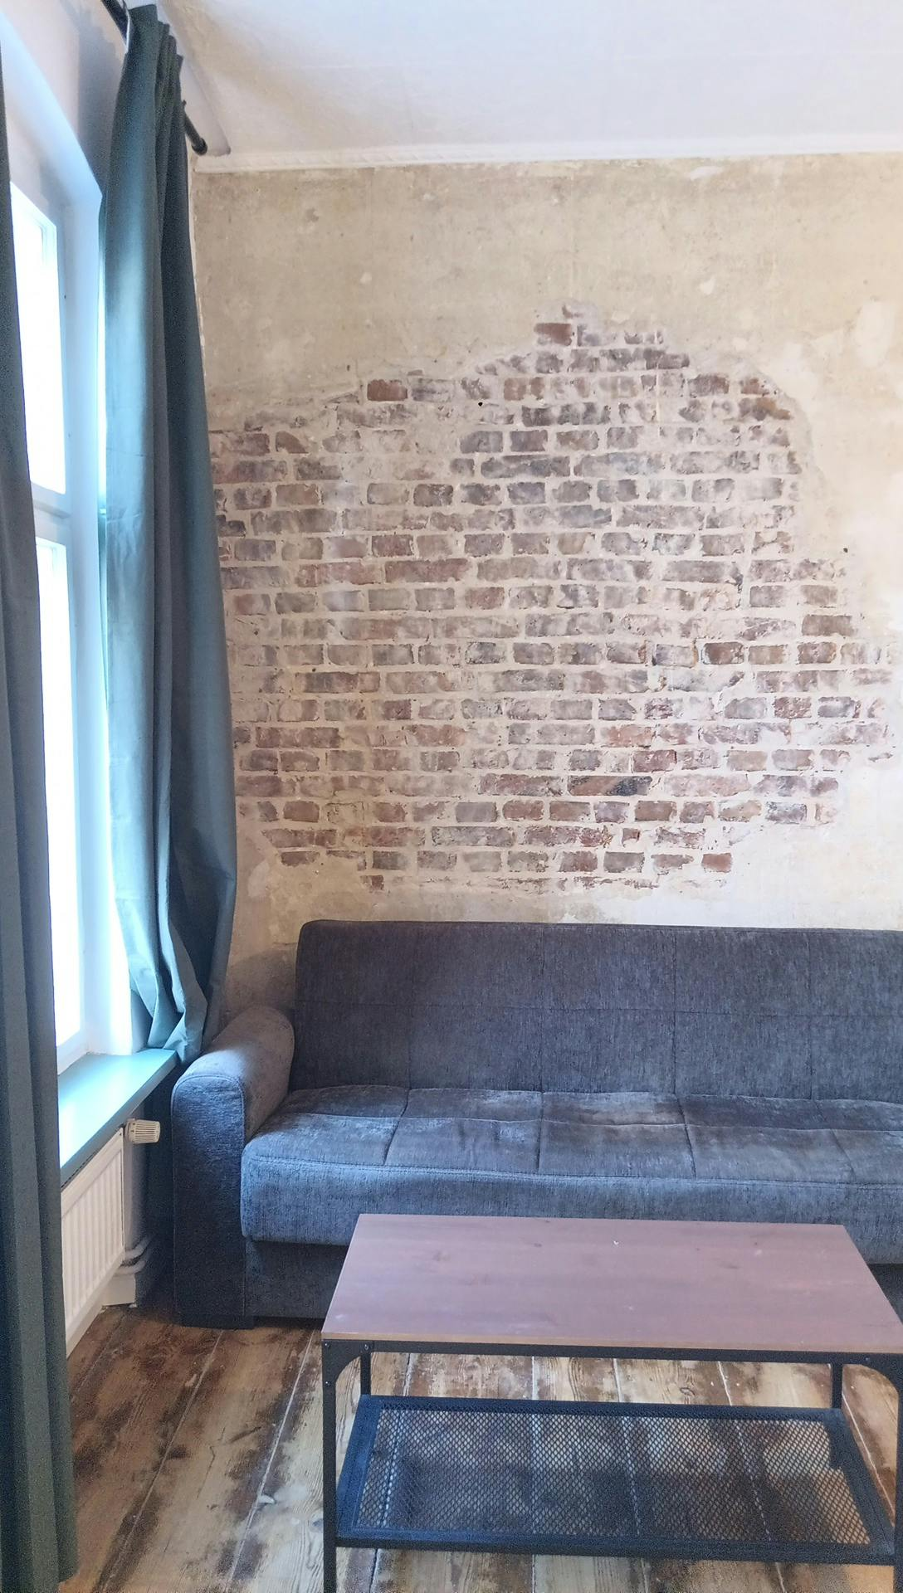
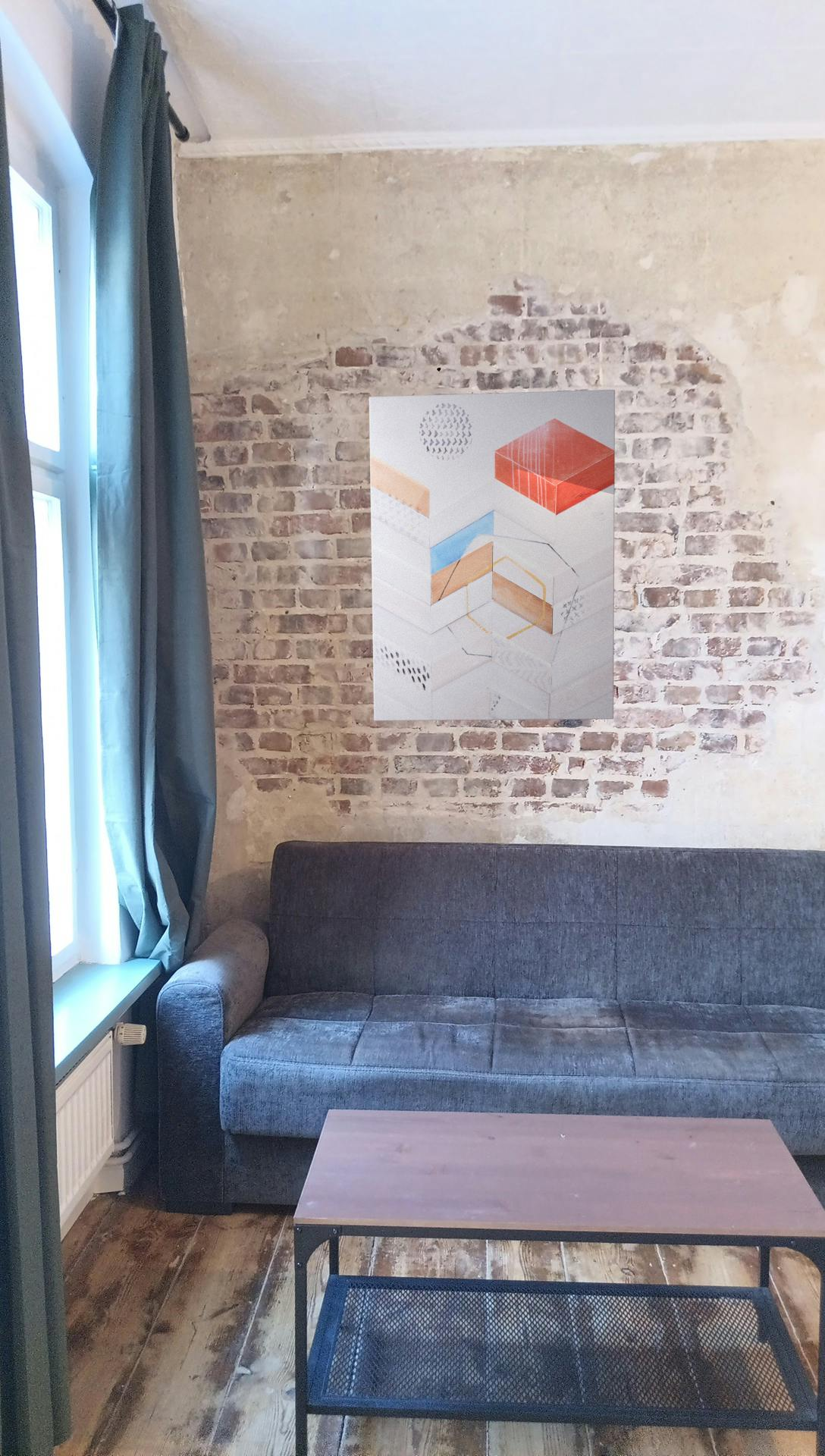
+ wall art [369,389,616,722]
